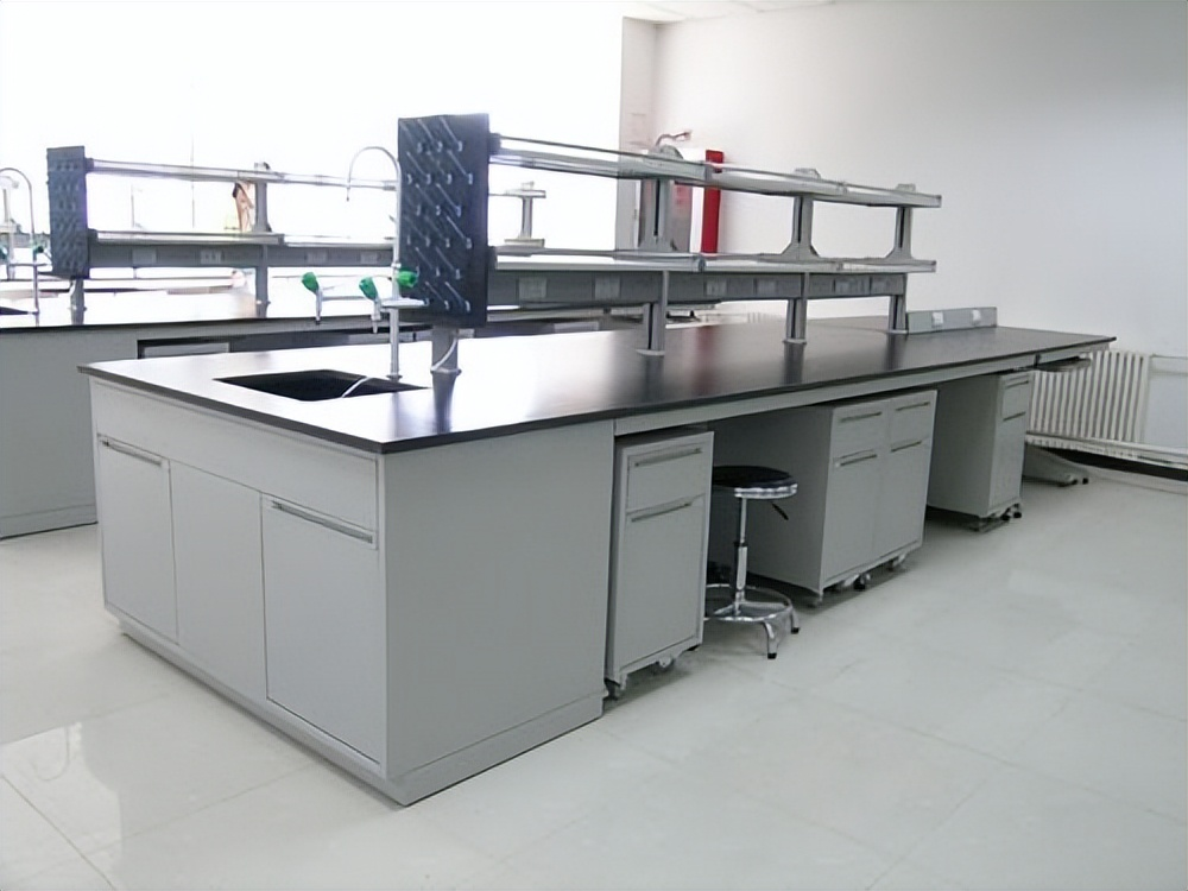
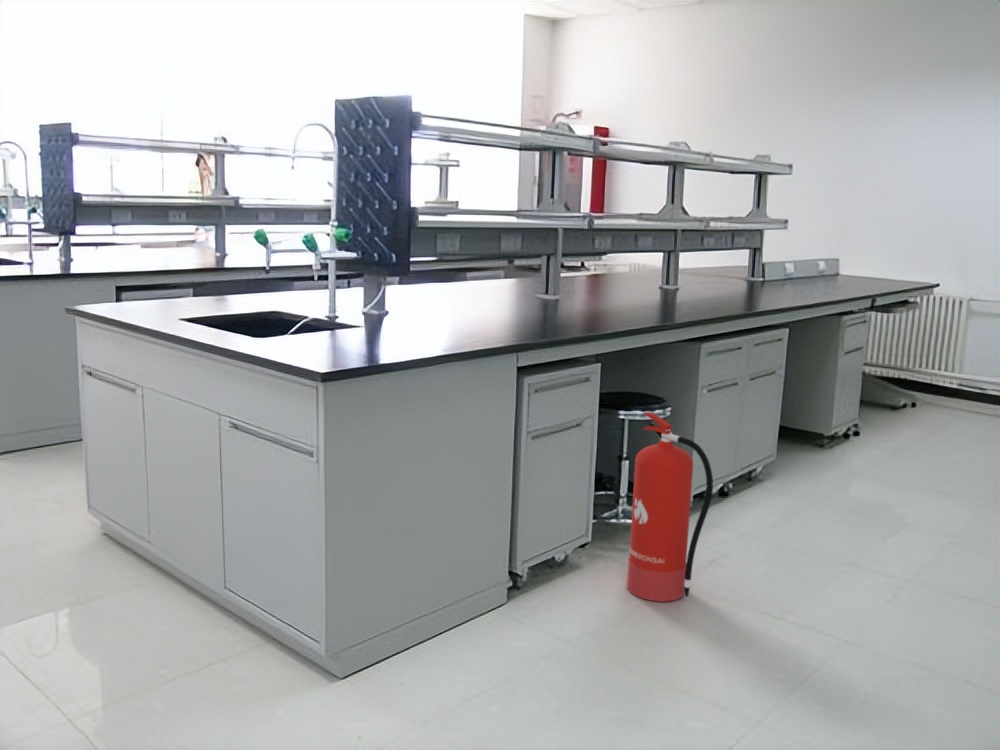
+ fire extinguisher [626,411,714,603]
